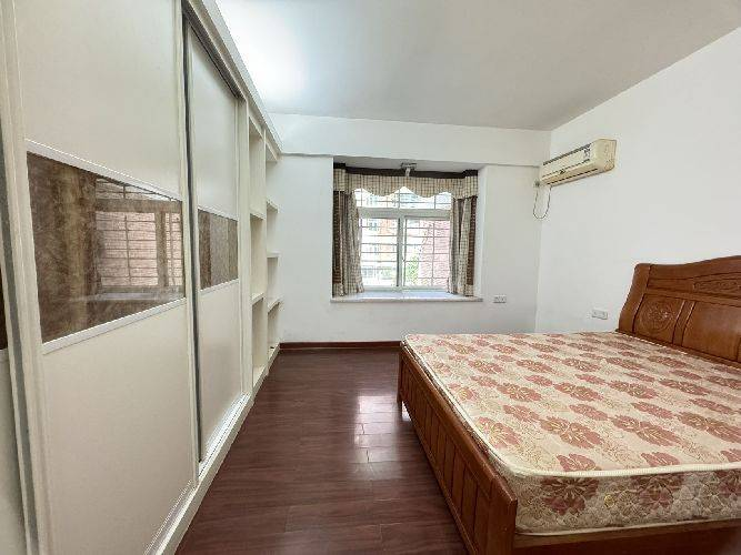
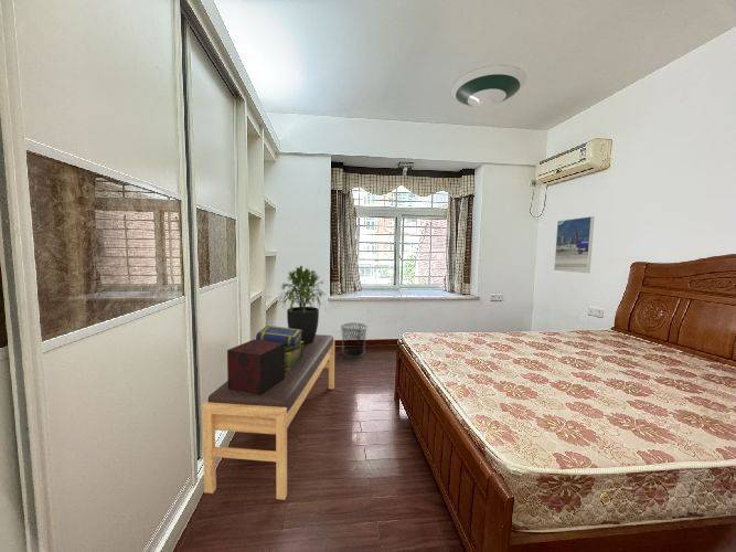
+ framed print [553,215,595,274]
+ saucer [449,64,527,108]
+ potted plant [277,265,328,344]
+ decorative box [226,338,285,395]
+ stack of books [255,325,303,371]
+ bench [201,333,335,501]
+ waste bin [340,322,369,359]
